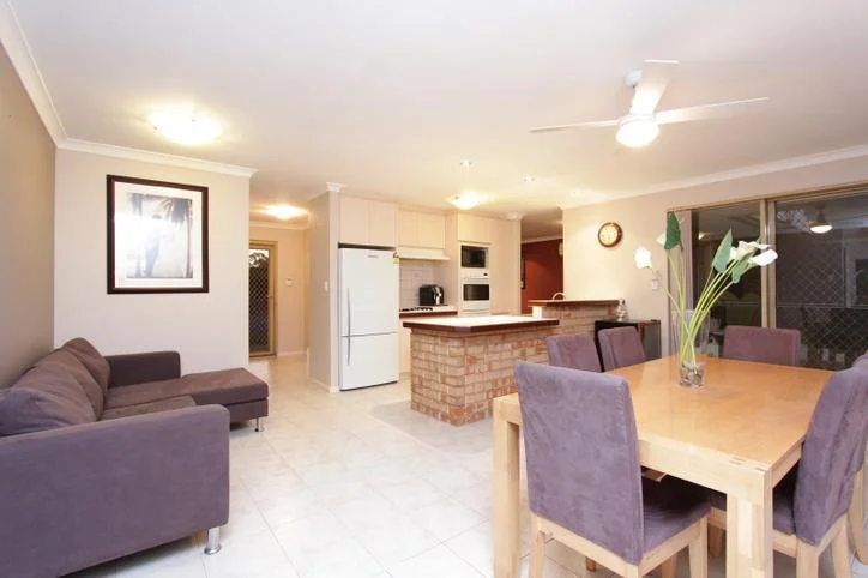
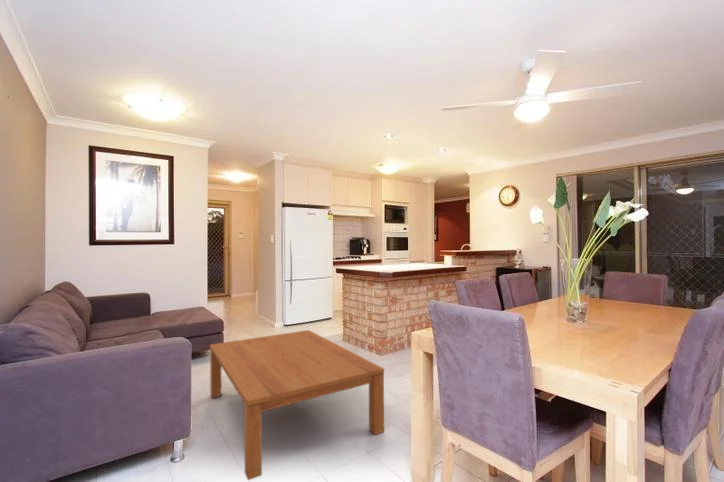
+ coffee table [209,329,385,481]
